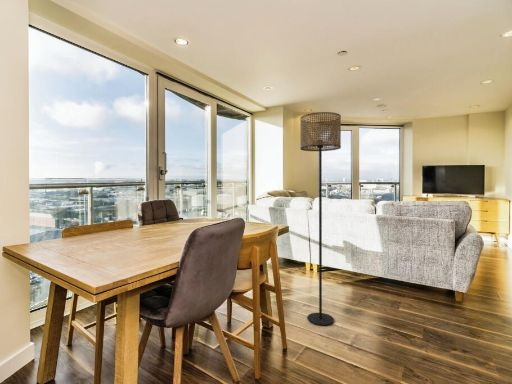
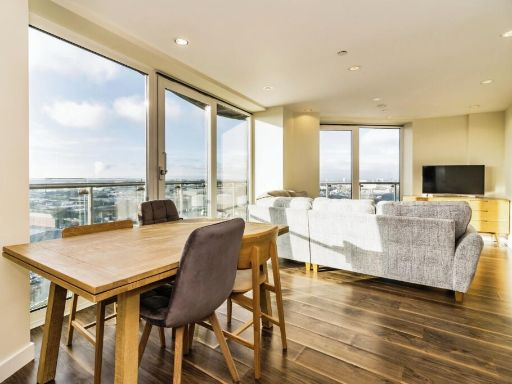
- floor lamp [299,111,342,326]
